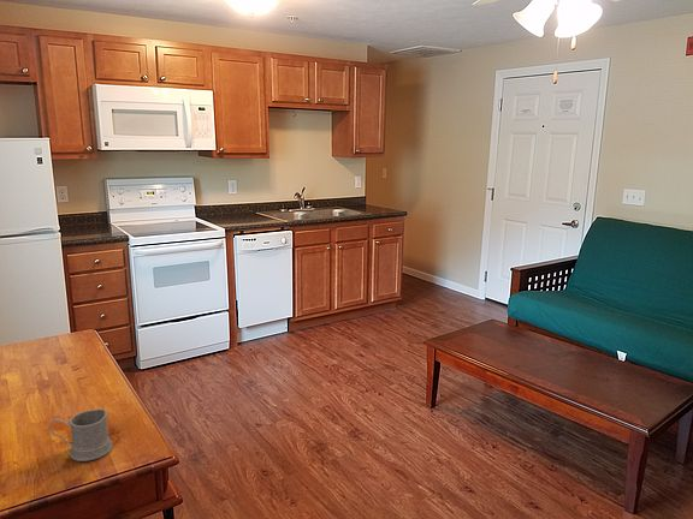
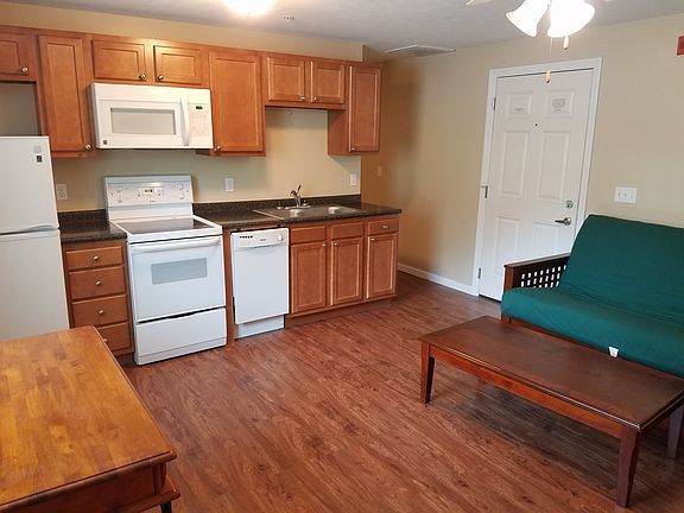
- mug [48,407,114,463]
